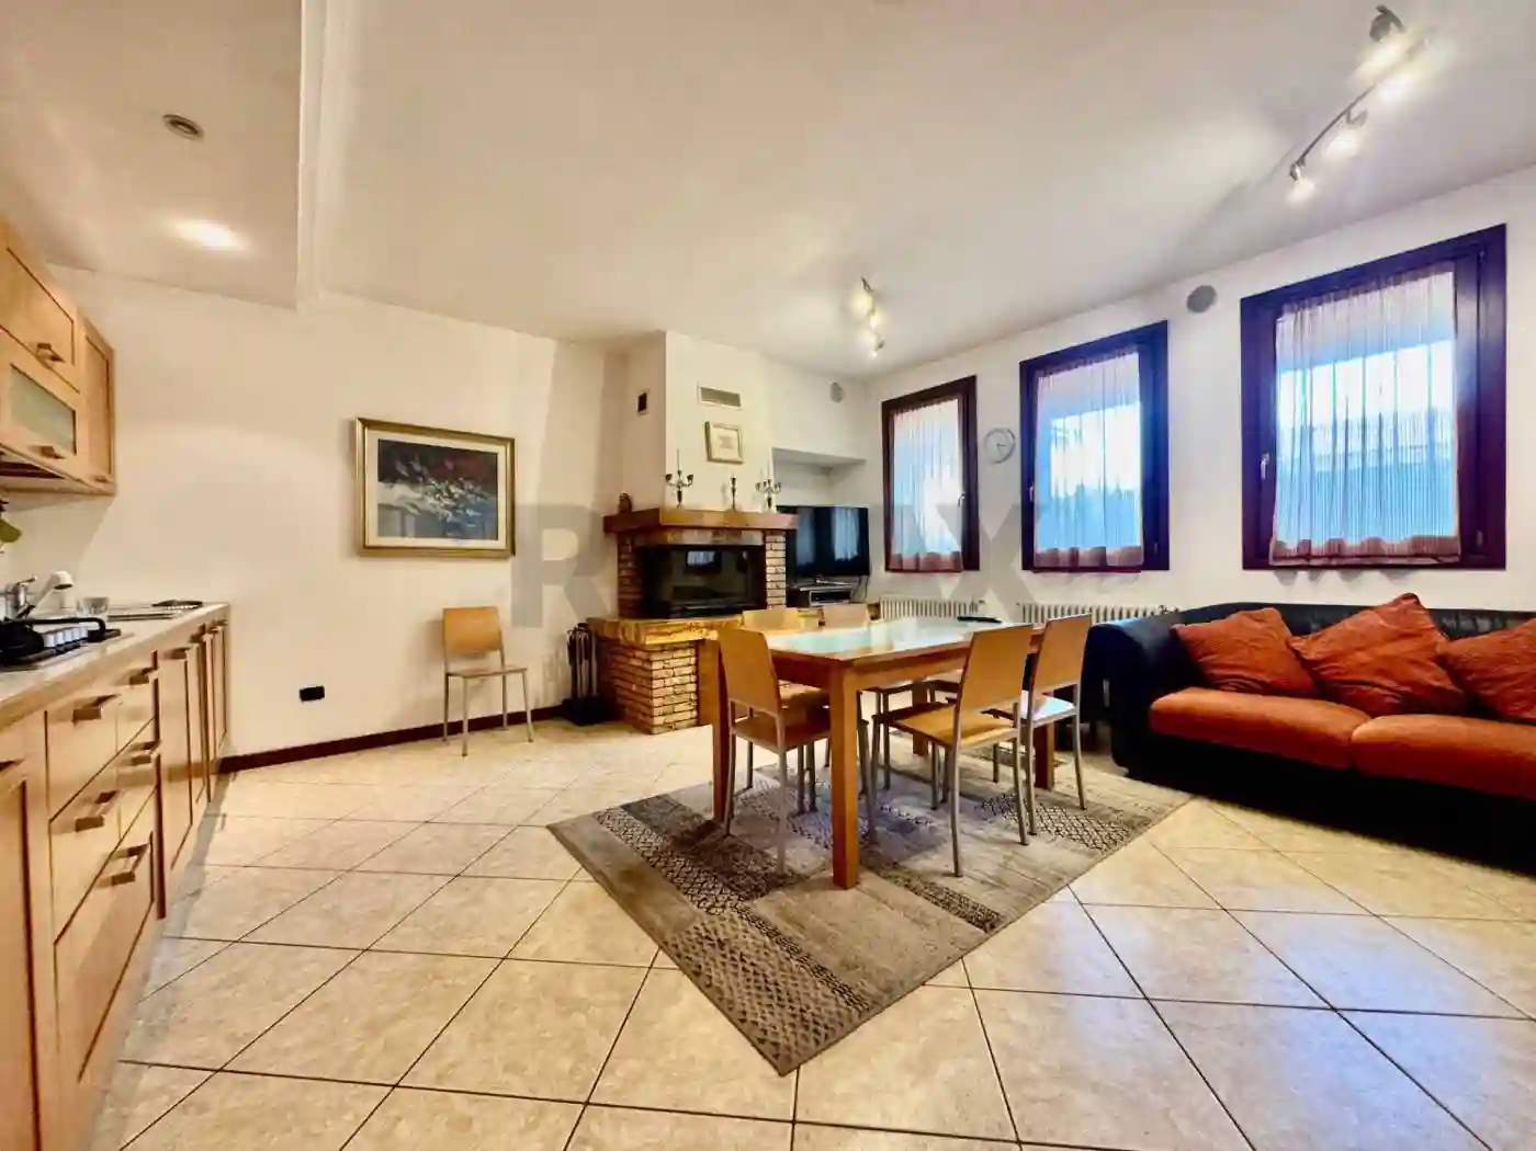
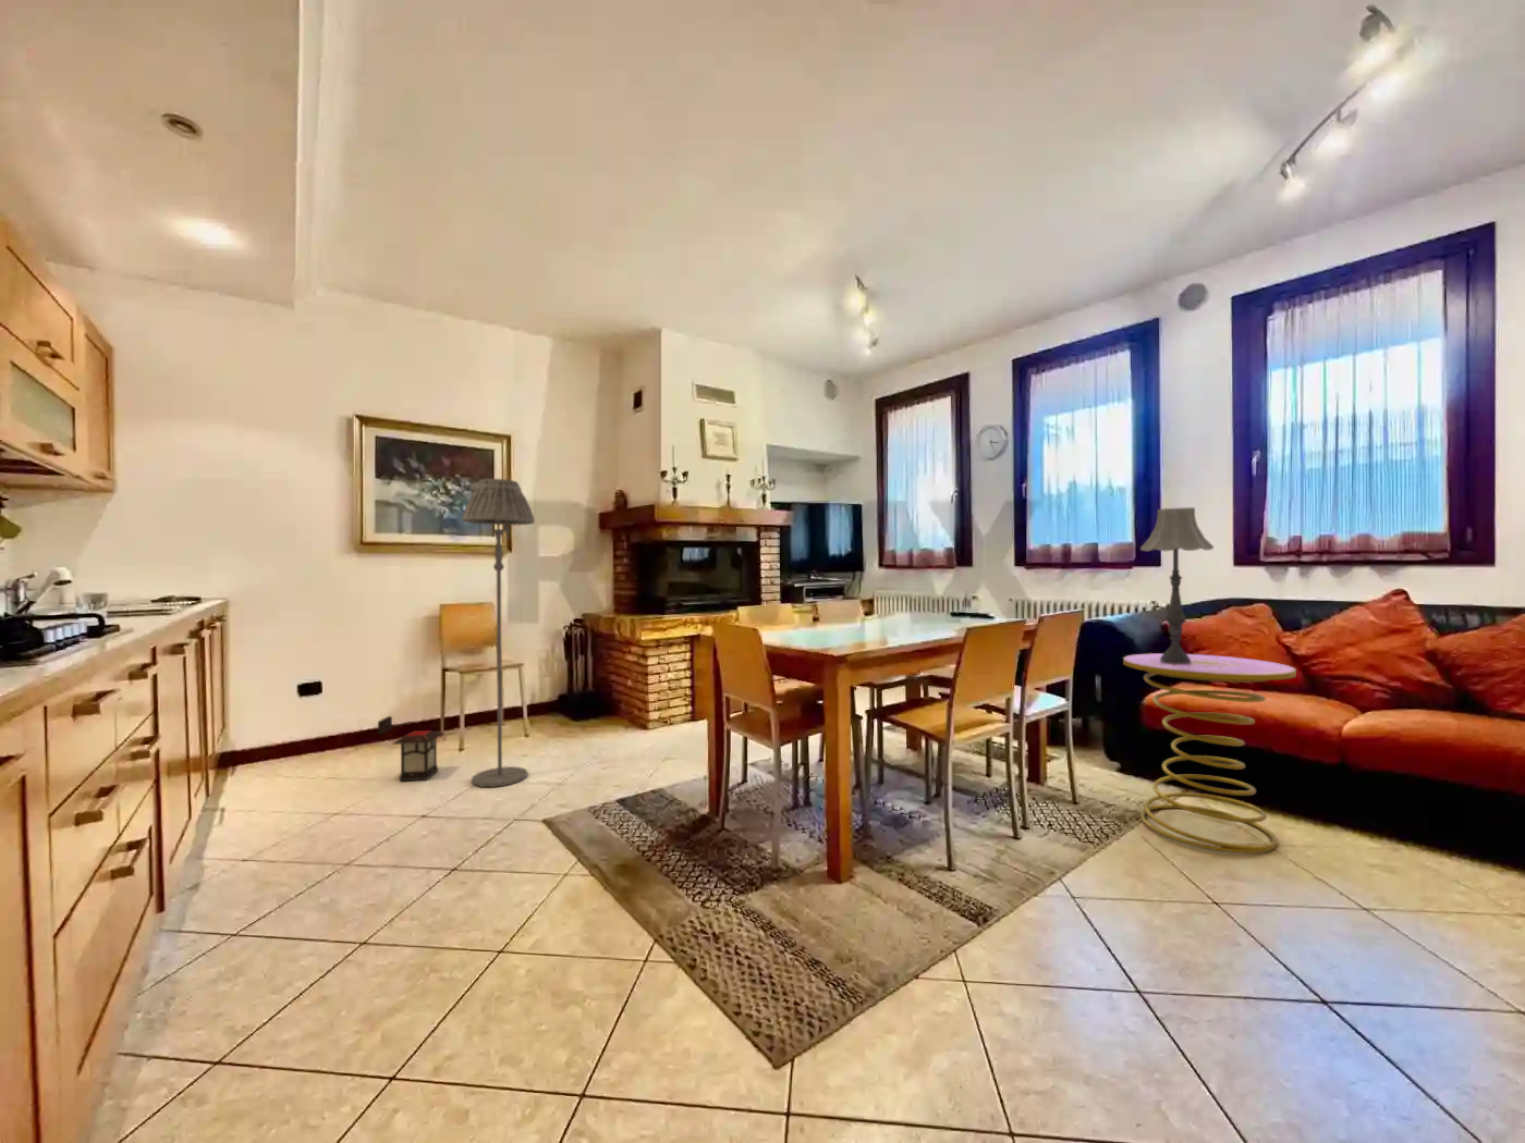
+ lantern [377,716,445,782]
+ side table [1122,652,1297,855]
+ table lamp [1140,507,1214,665]
+ floor lamp [461,478,536,788]
